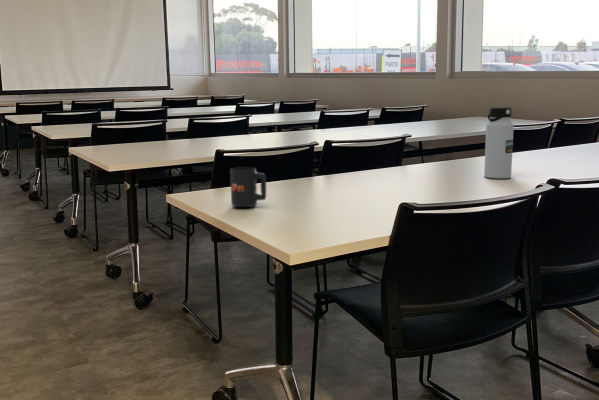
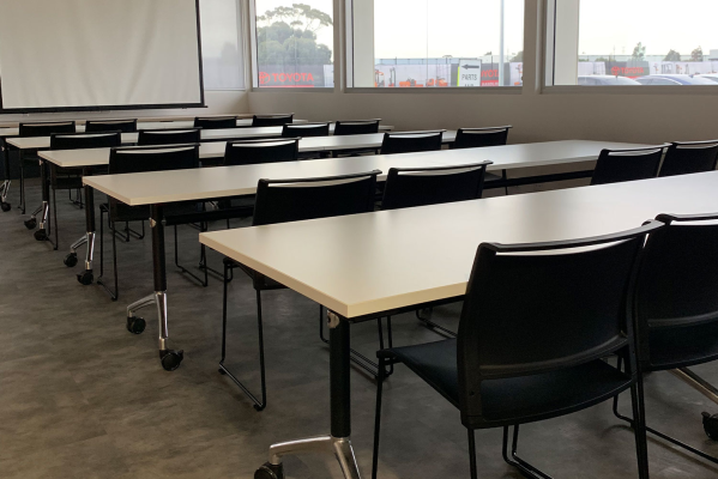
- mug [229,166,267,208]
- water bottle [483,107,515,179]
